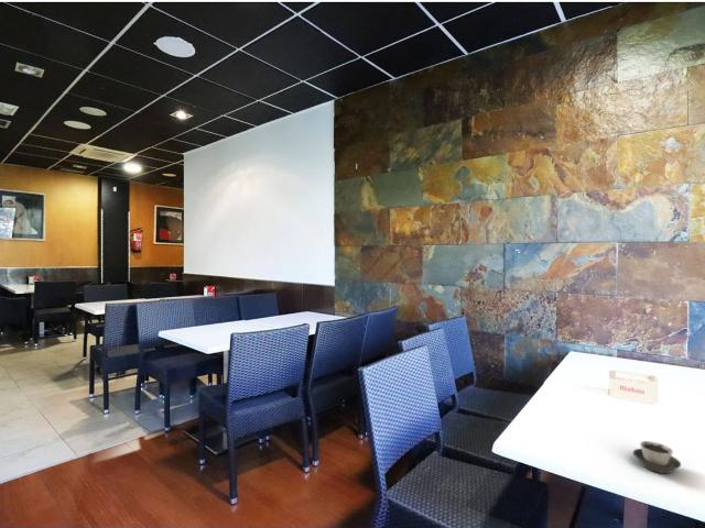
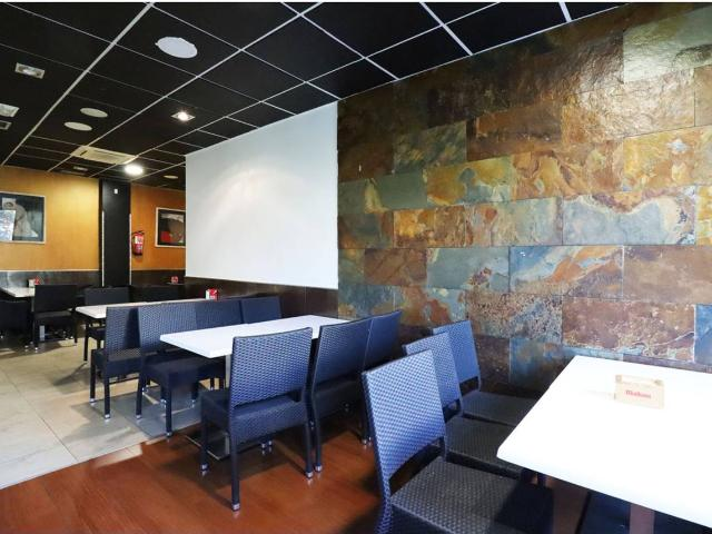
- cup [631,440,682,474]
